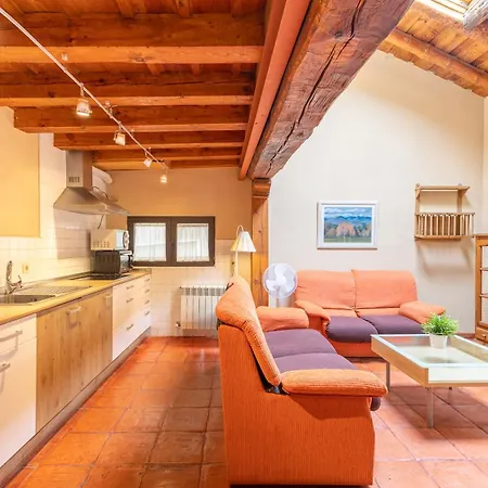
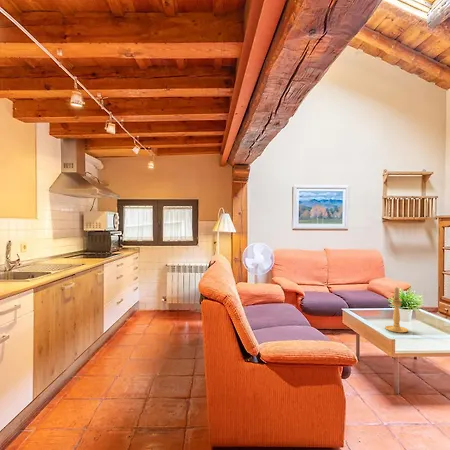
+ candle holder [384,287,409,334]
